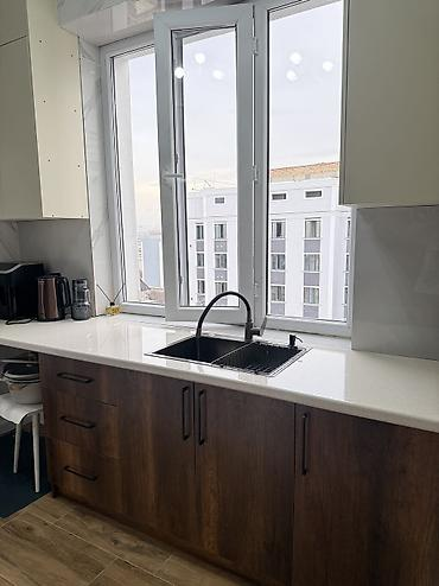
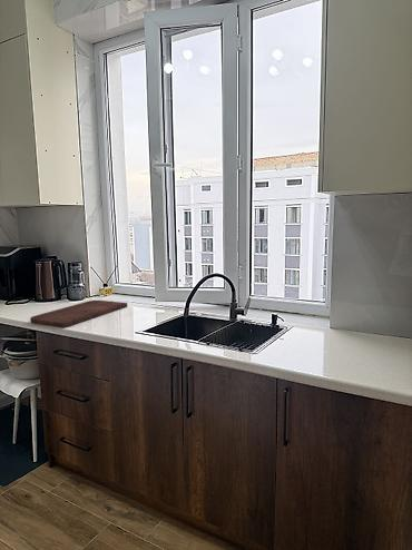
+ cutting board [29,299,128,330]
